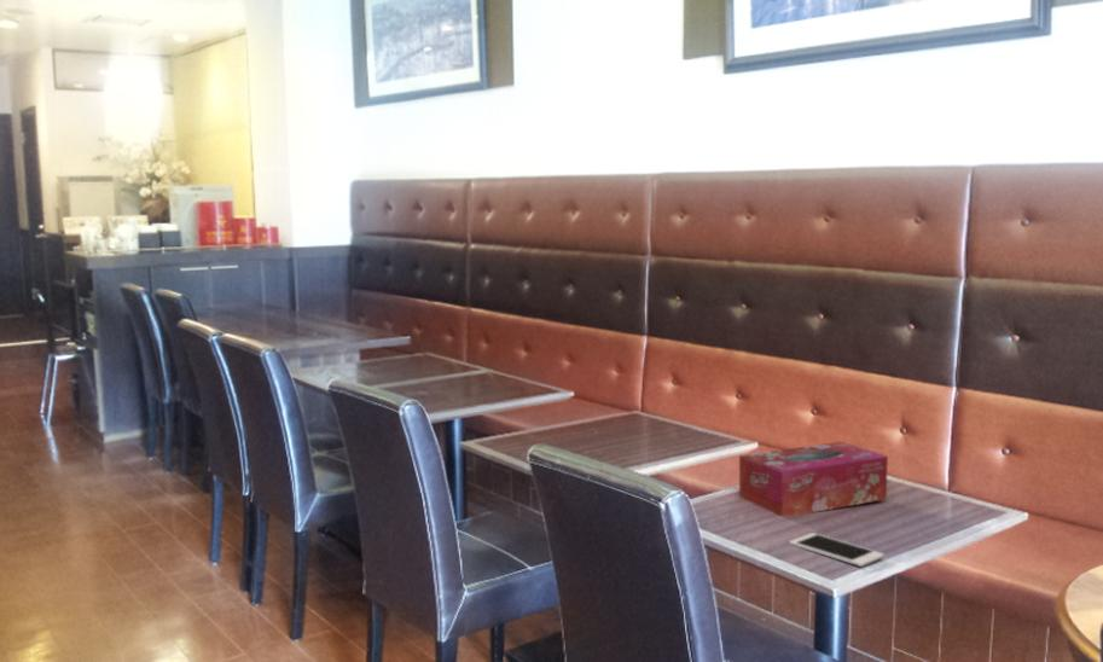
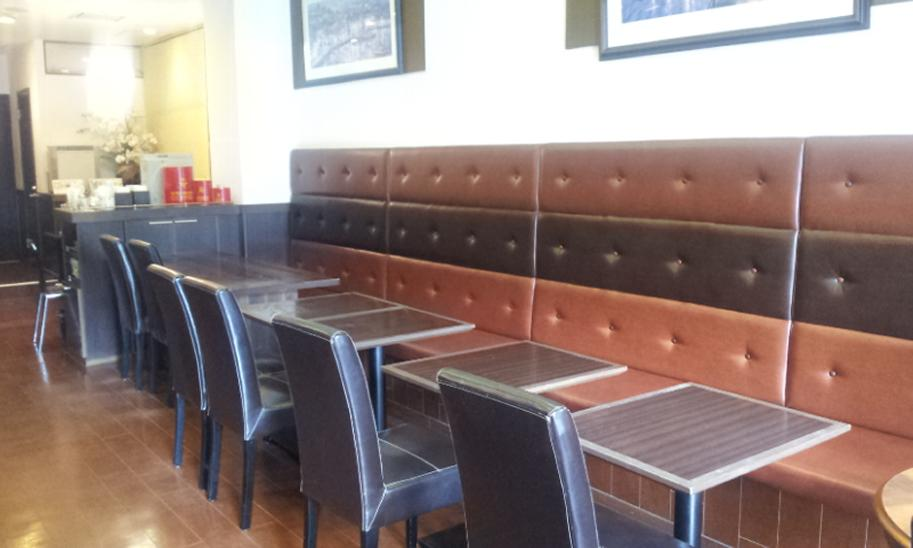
- cell phone [788,532,886,568]
- tissue box [738,441,889,518]
